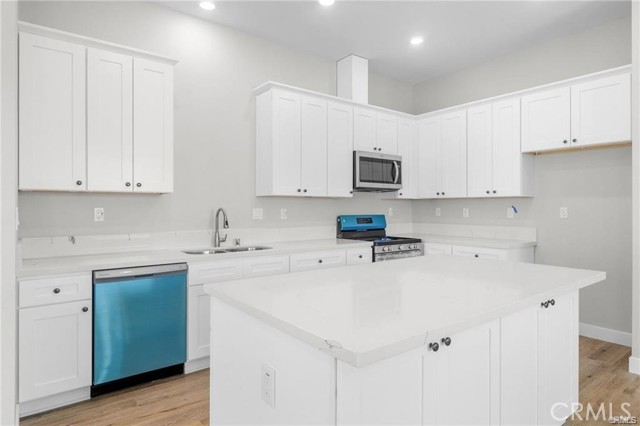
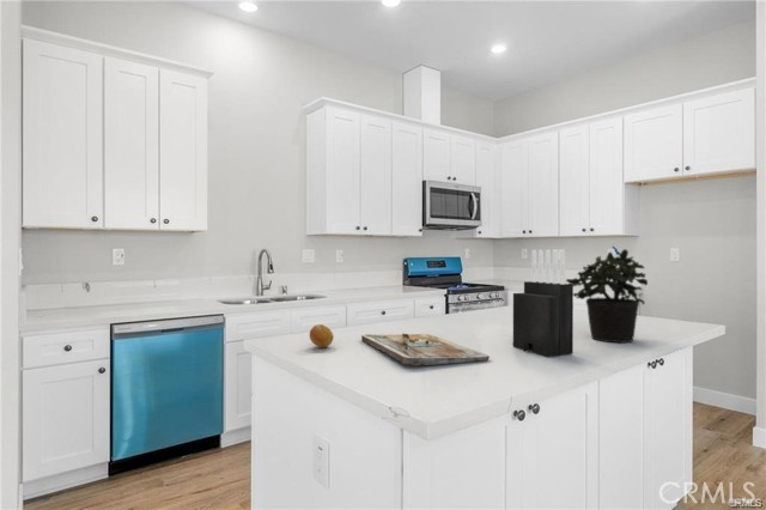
+ fruit [309,323,335,348]
+ cutting board [360,333,491,366]
+ potted plant [565,248,649,344]
+ knife block [512,248,574,358]
